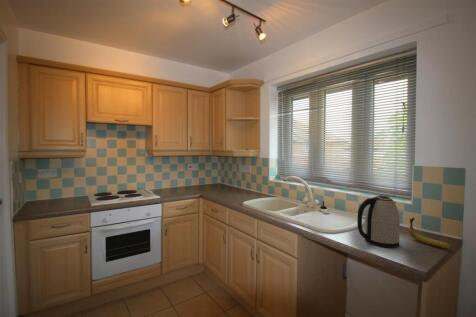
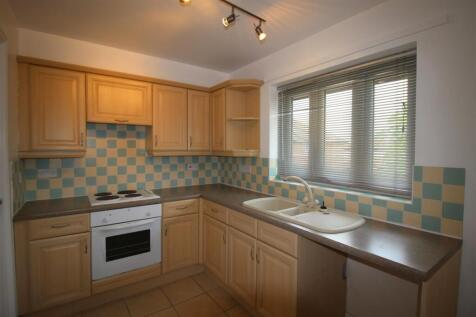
- banana [408,217,453,249]
- kettle [356,194,401,249]
